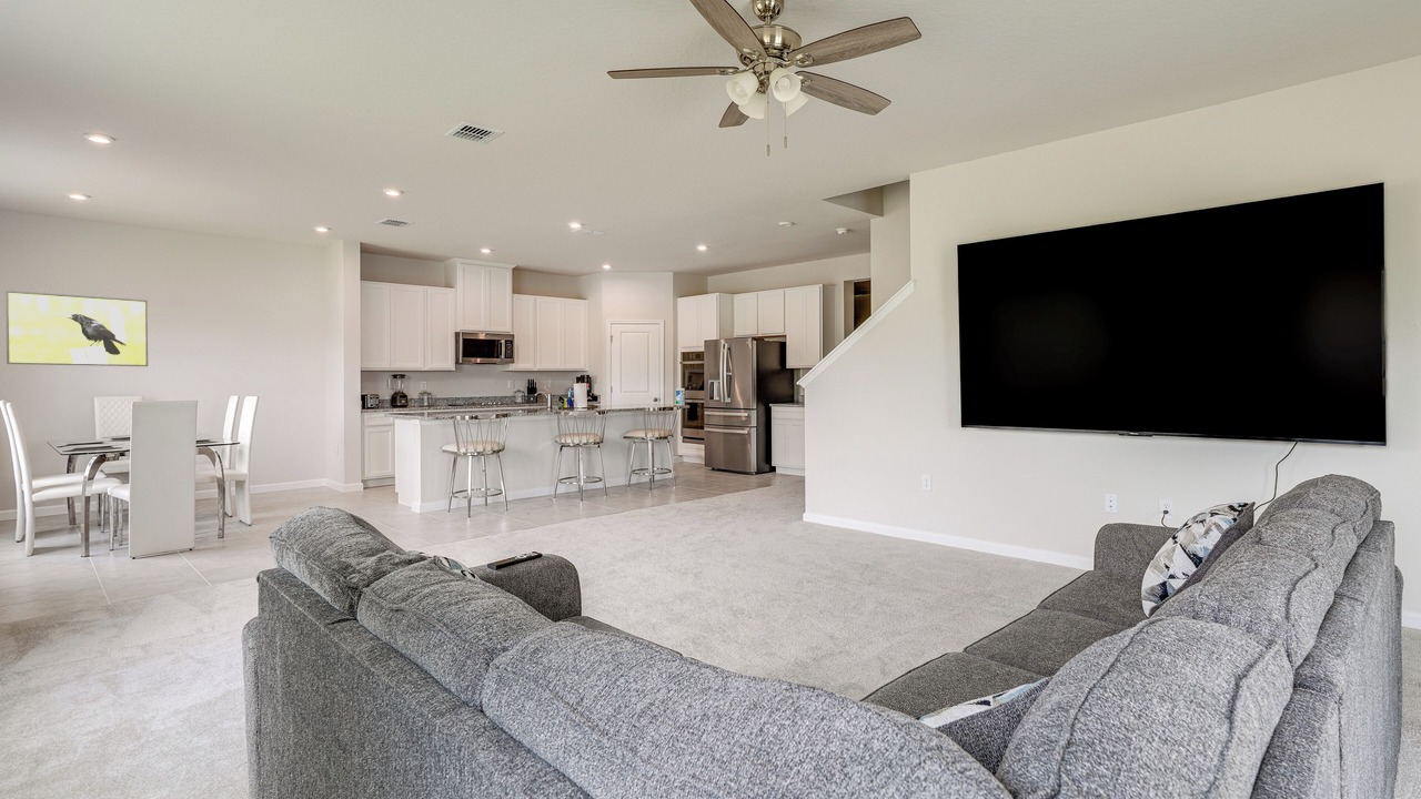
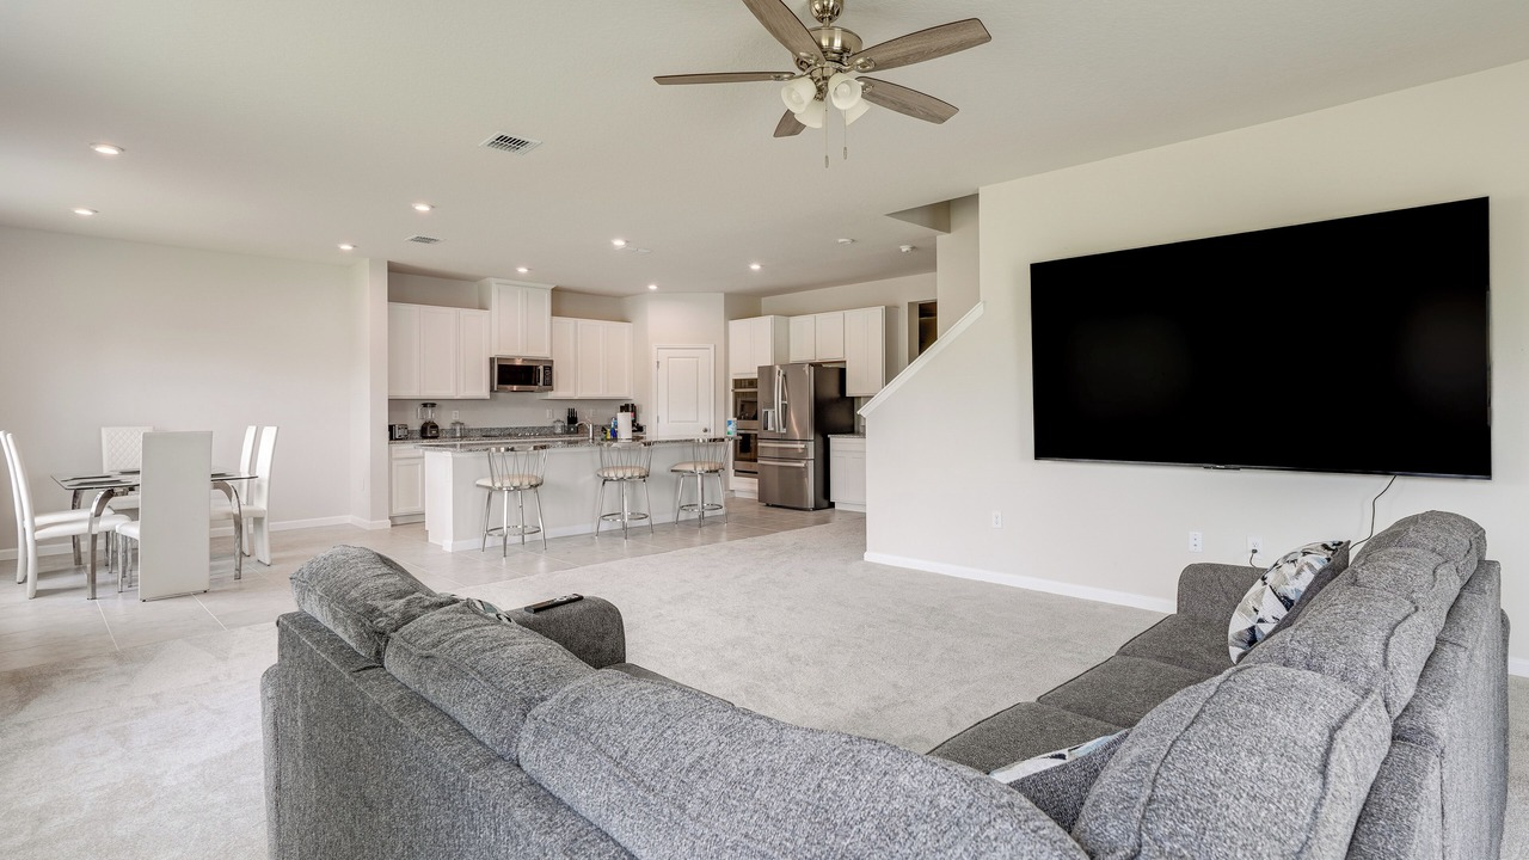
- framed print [4,290,149,367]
